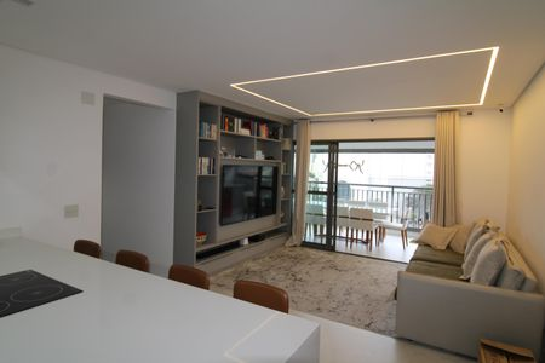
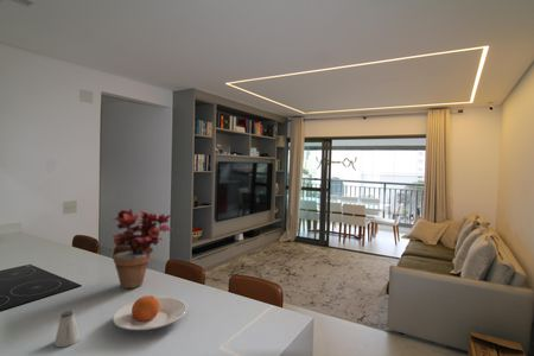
+ plate [112,294,187,331]
+ saltshaker [53,310,81,348]
+ potted plant [110,208,173,290]
